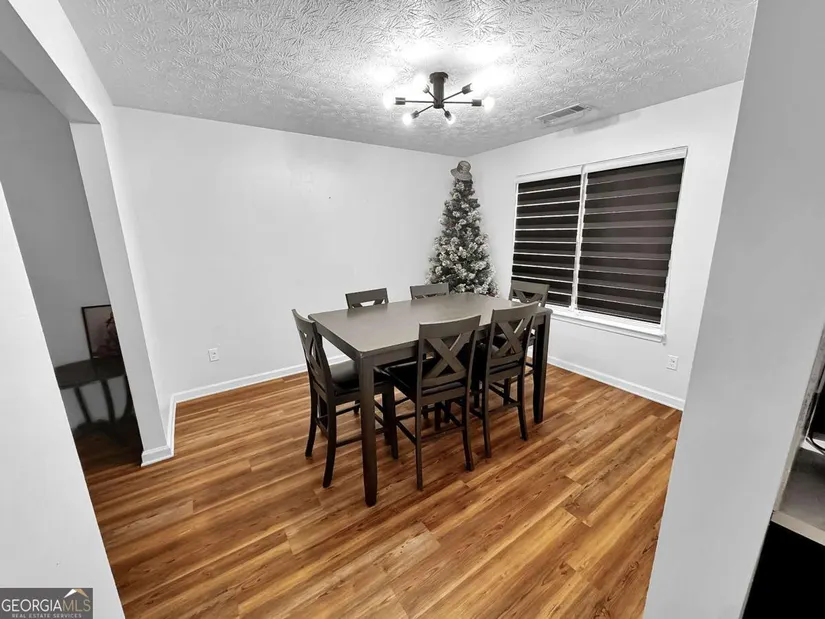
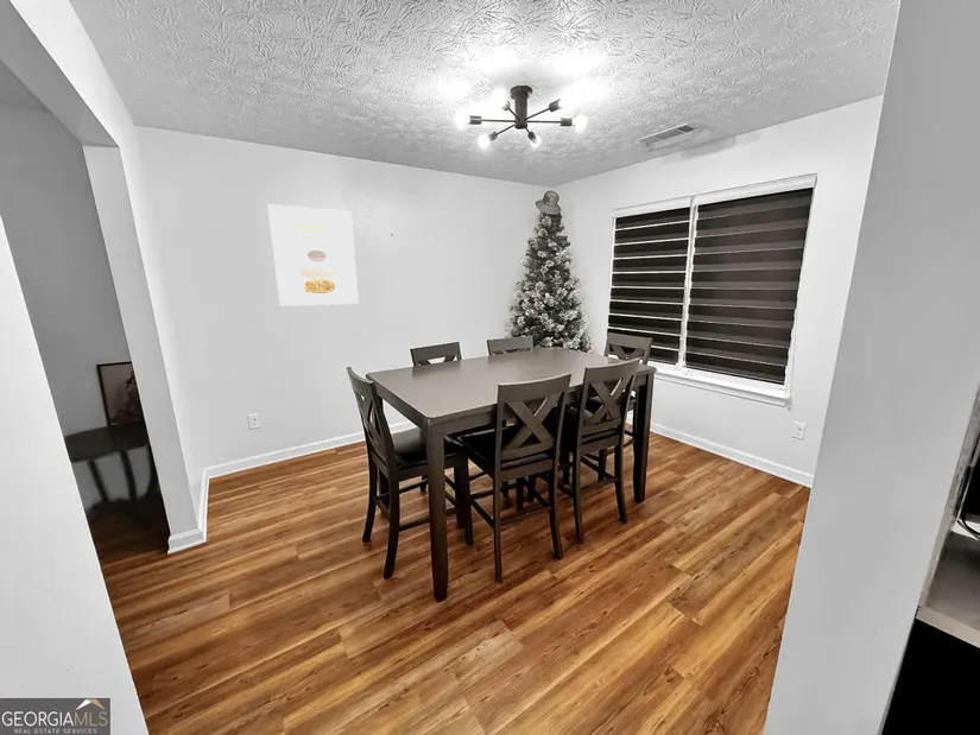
+ wall art [266,203,360,308]
